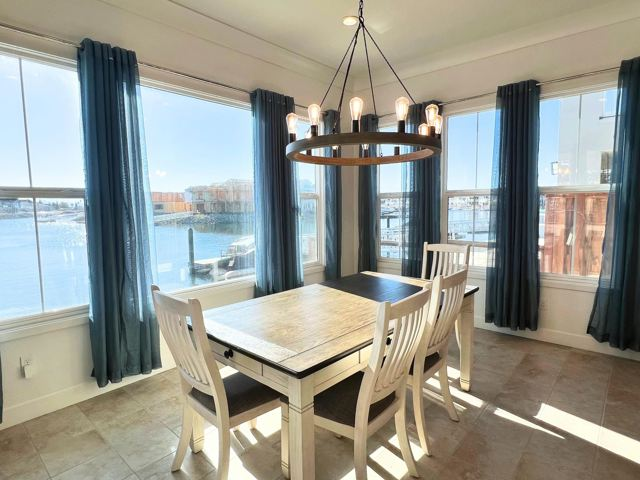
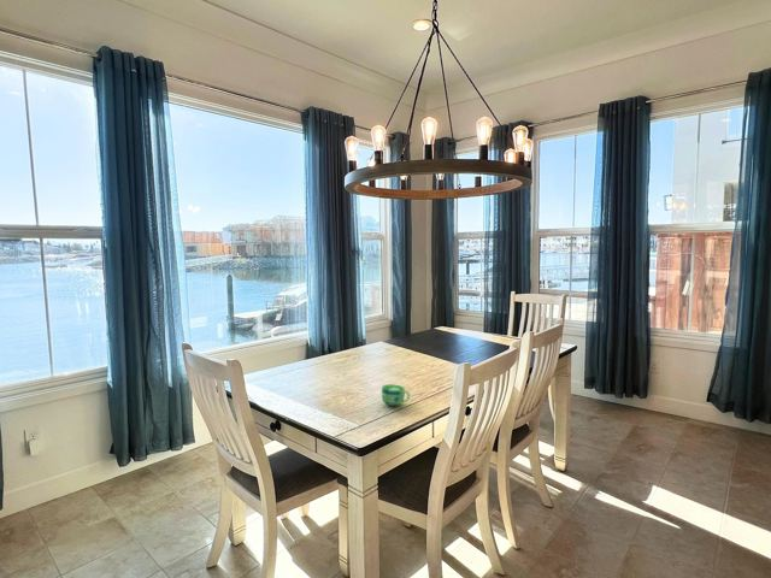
+ cup [381,384,411,407]
